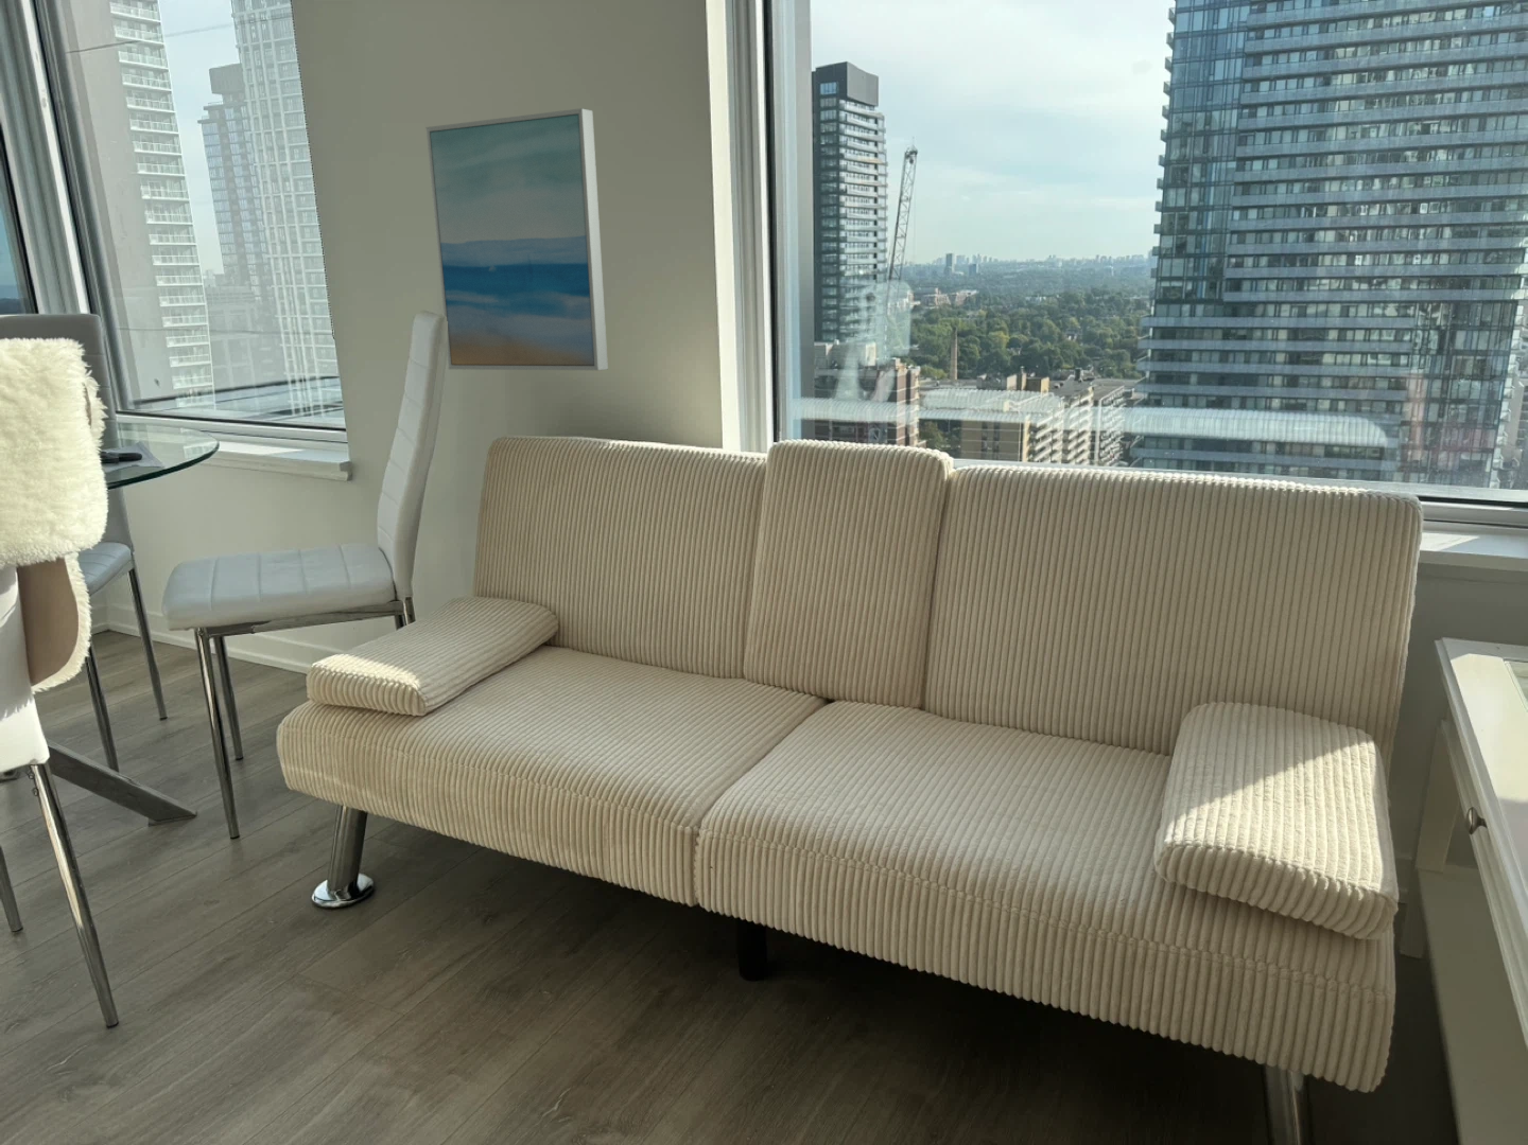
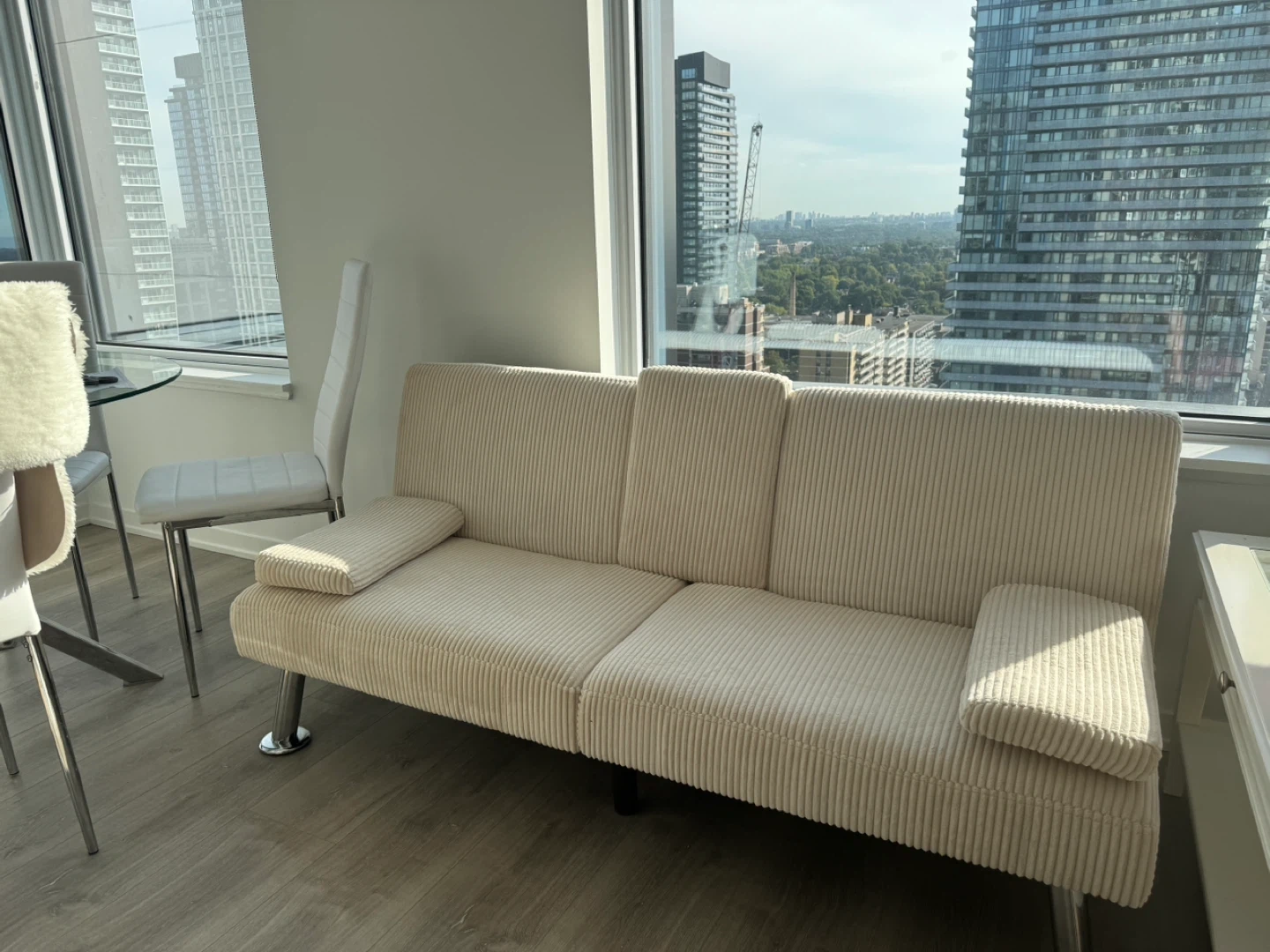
- wall art [426,107,609,372]
